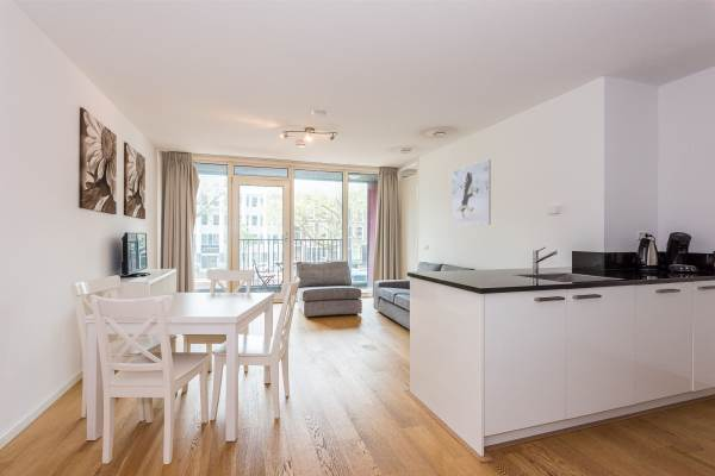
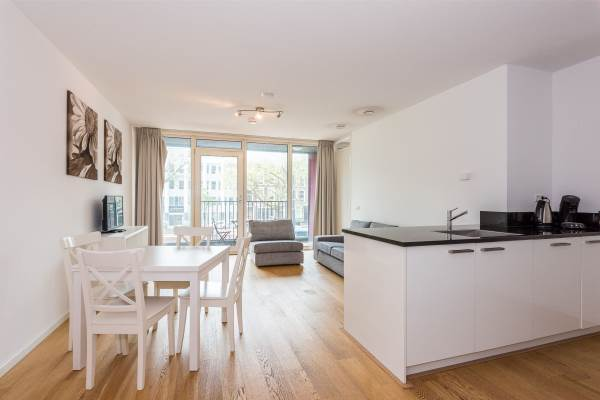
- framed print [450,158,492,227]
